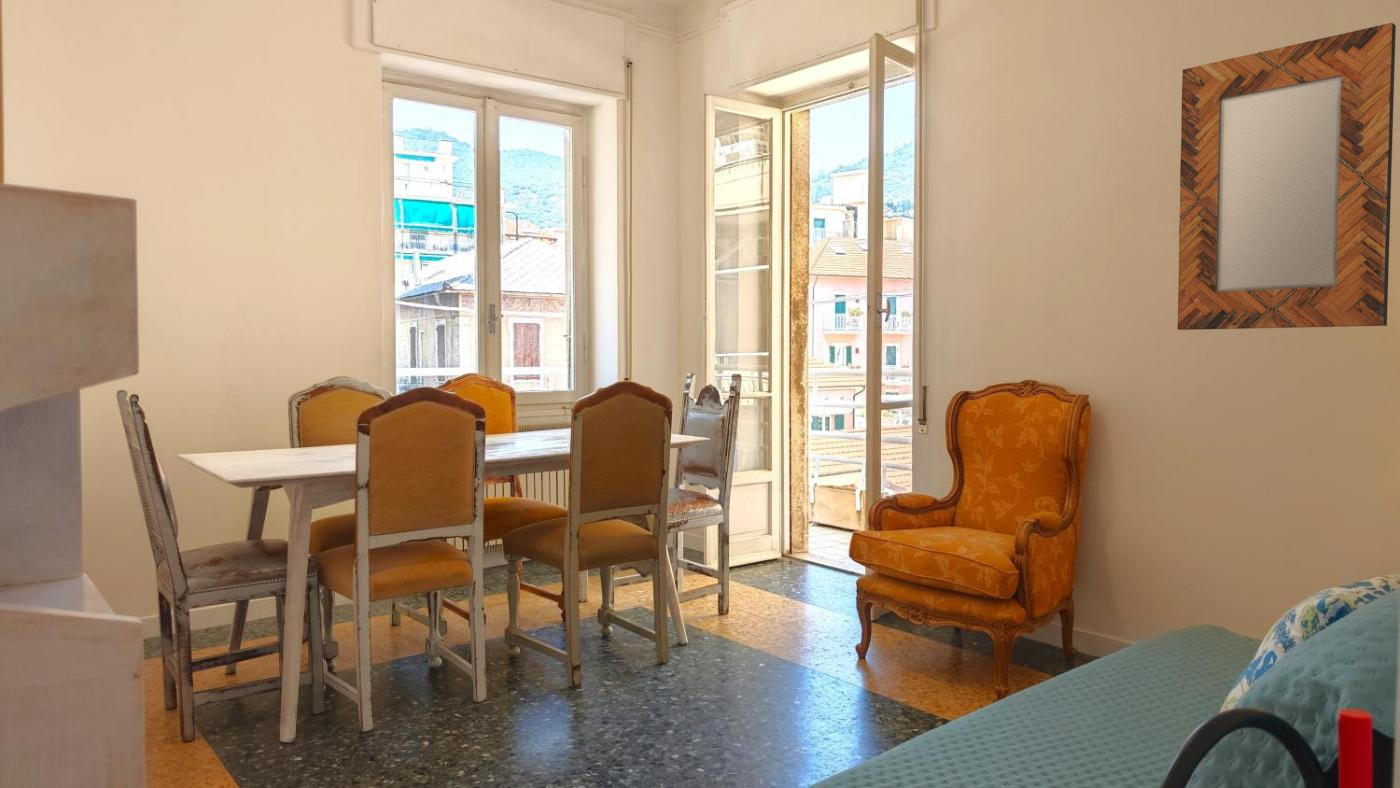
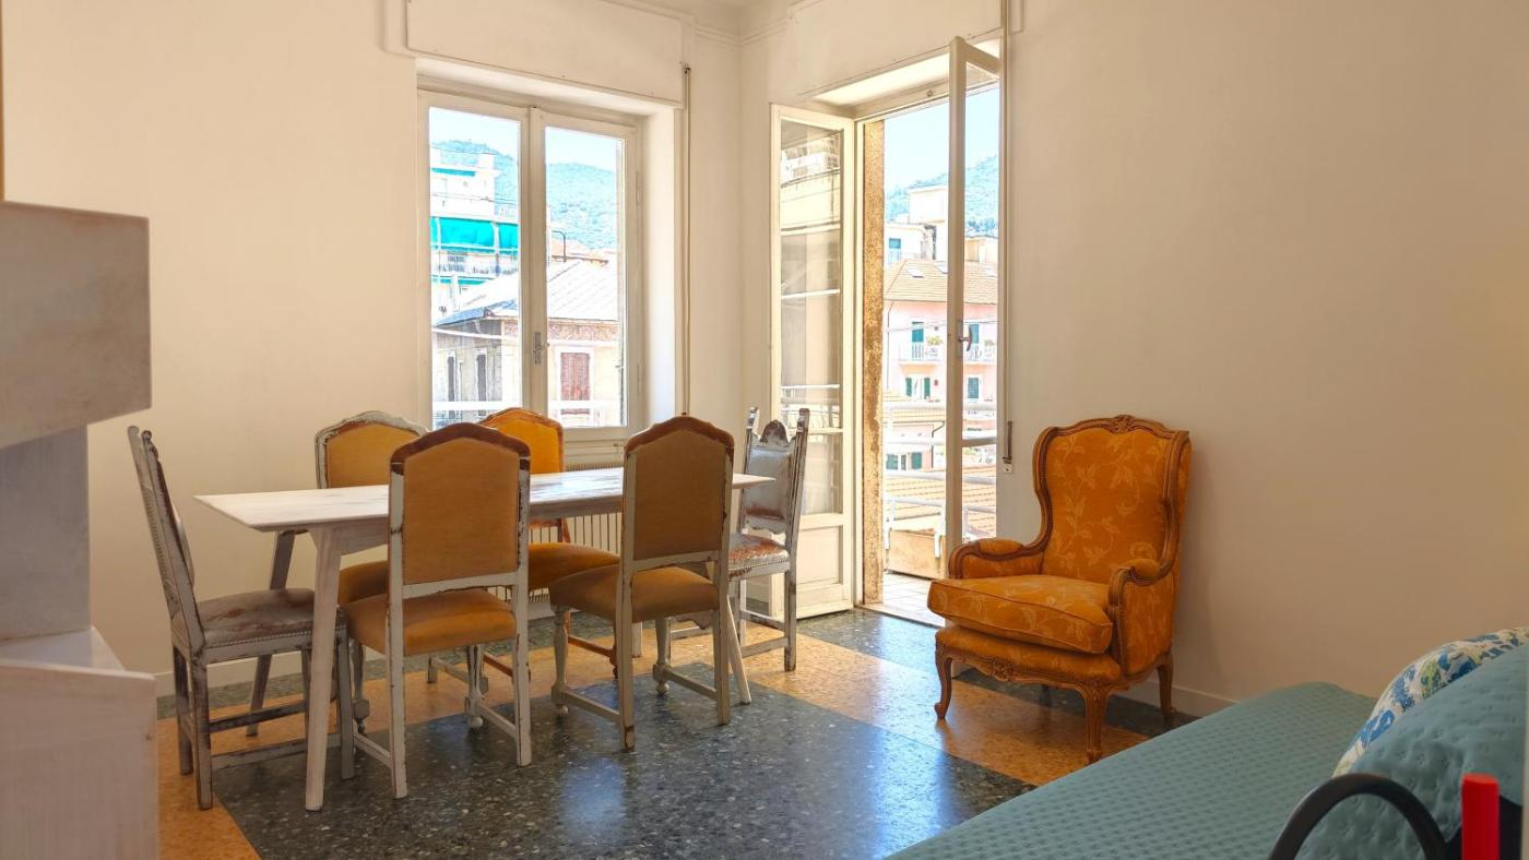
- home mirror [1177,22,1397,331]
